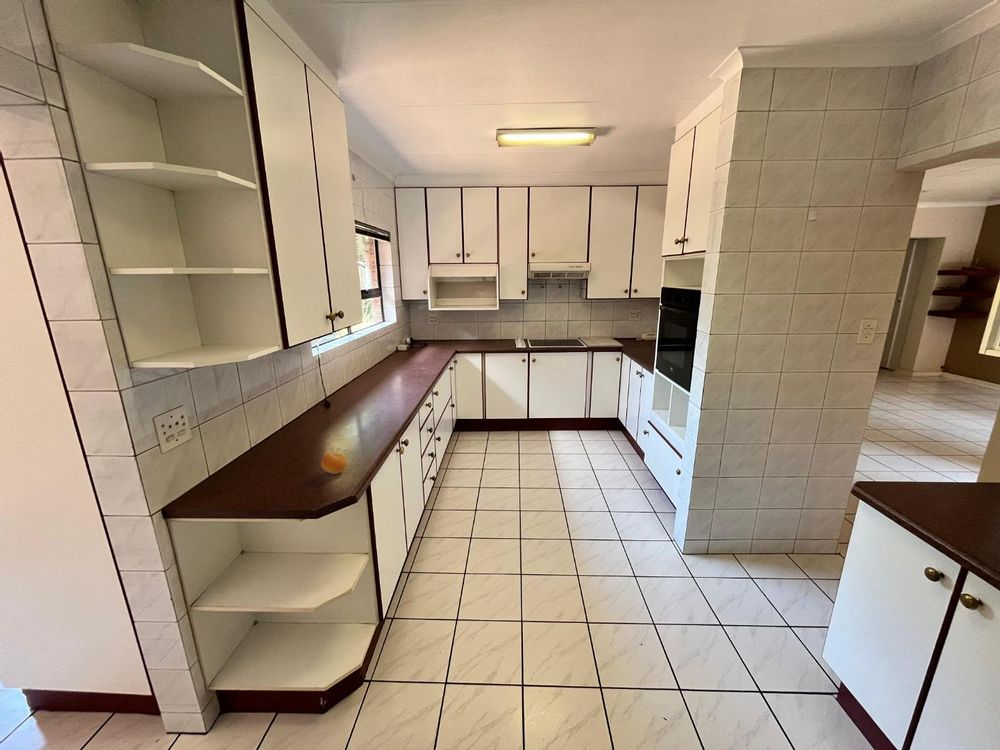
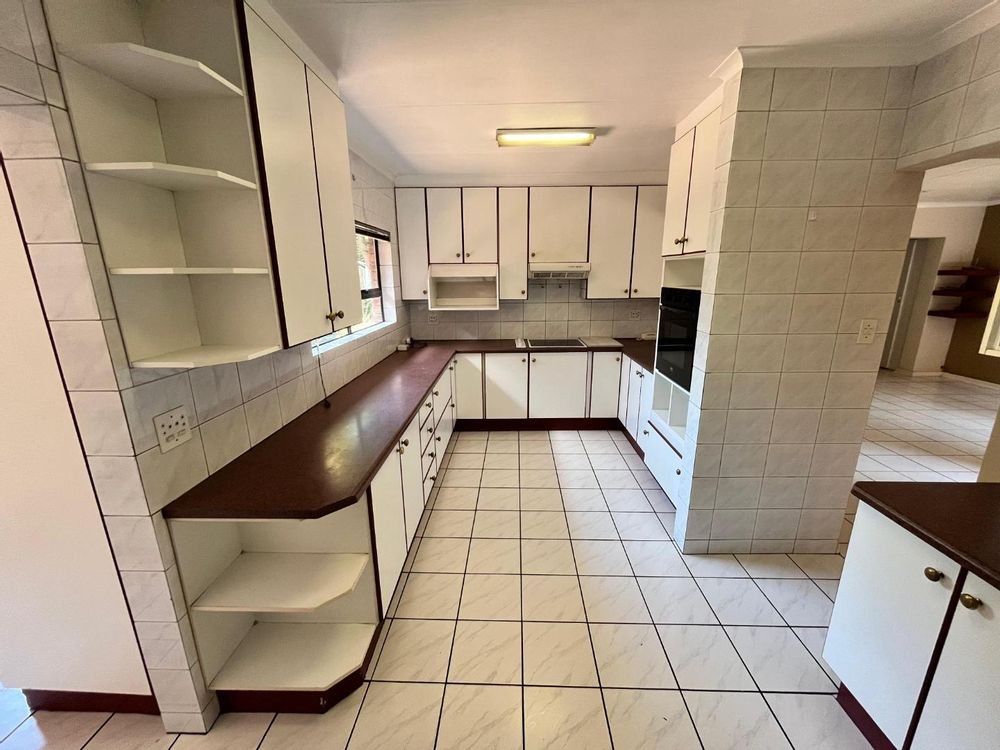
- fruit [320,451,348,475]
